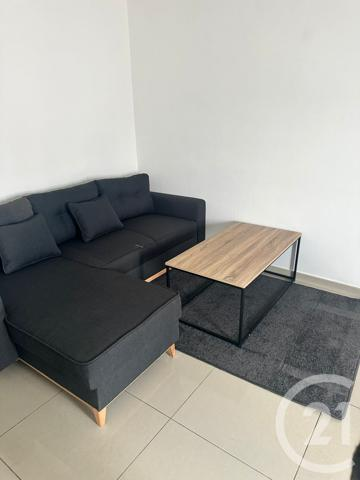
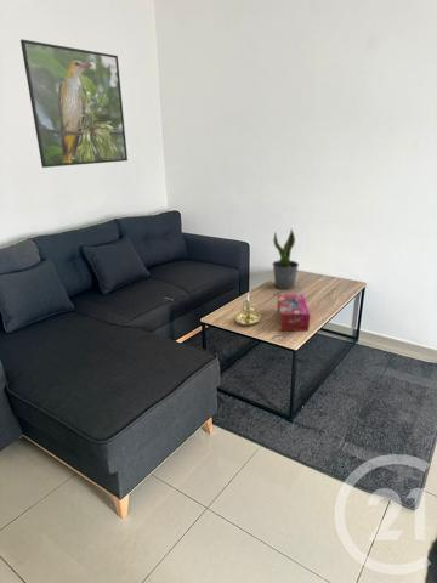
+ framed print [19,38,129,169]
+ candle holder [234,292,262,327]
+ potted plant [272,227,300,290]
+ tissue box [276,293,311,333]
